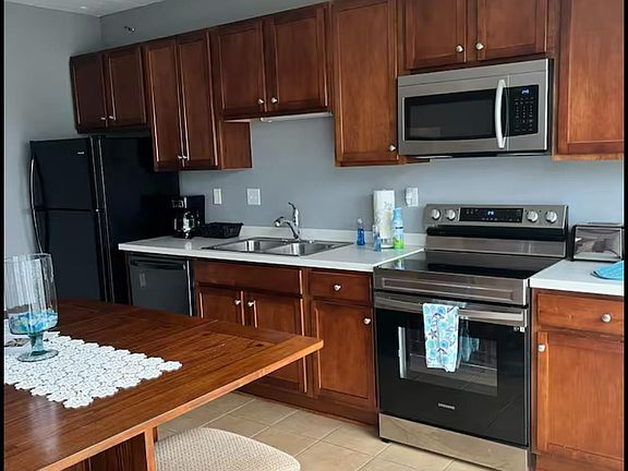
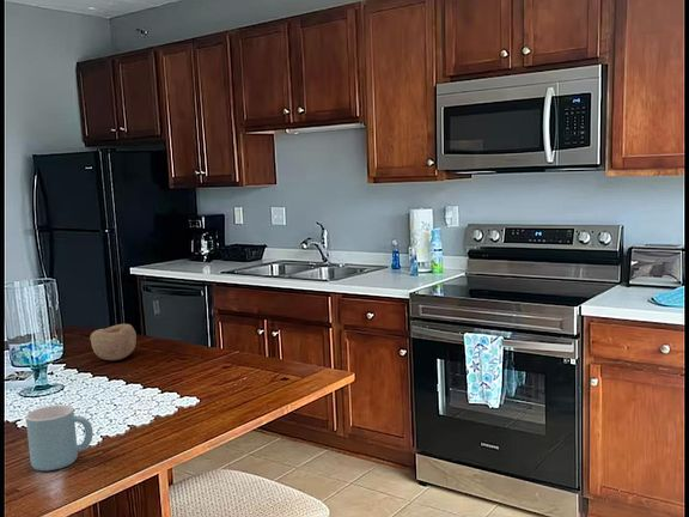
+ mug [25,403,94,472]
+ bowl [89,323,138,361]
